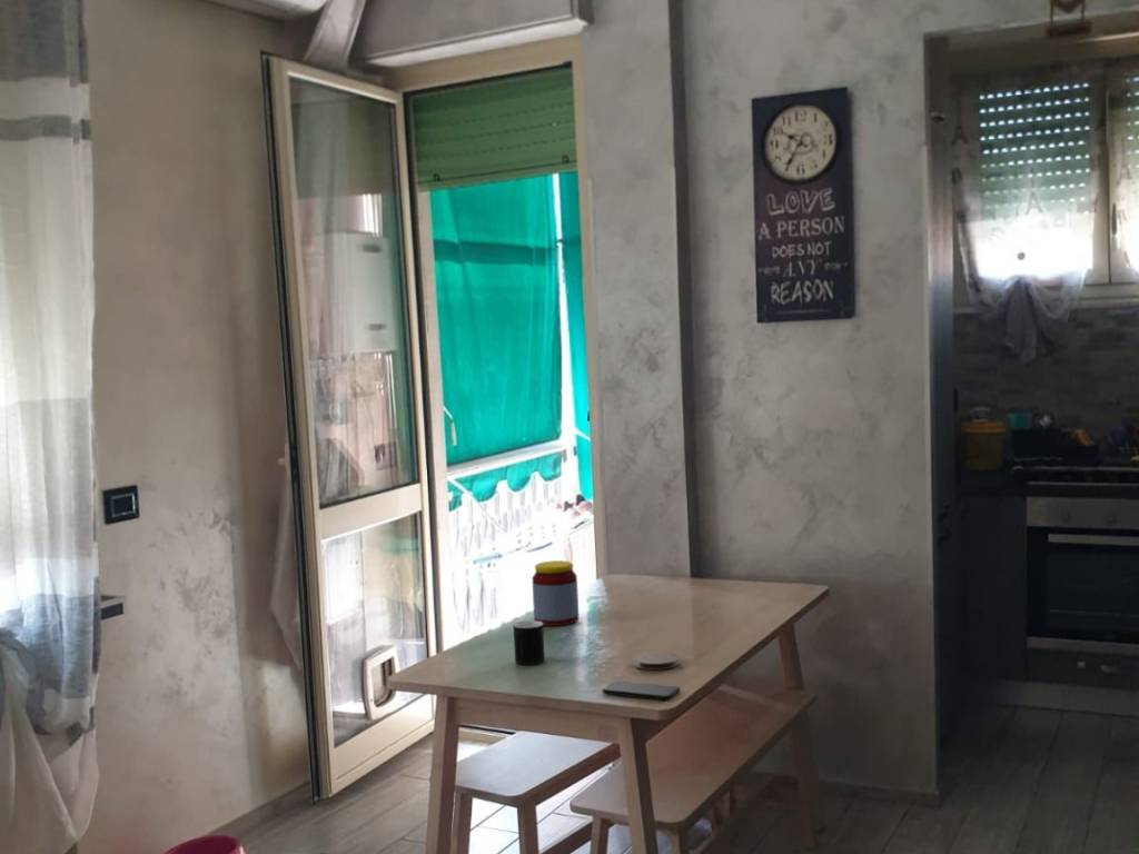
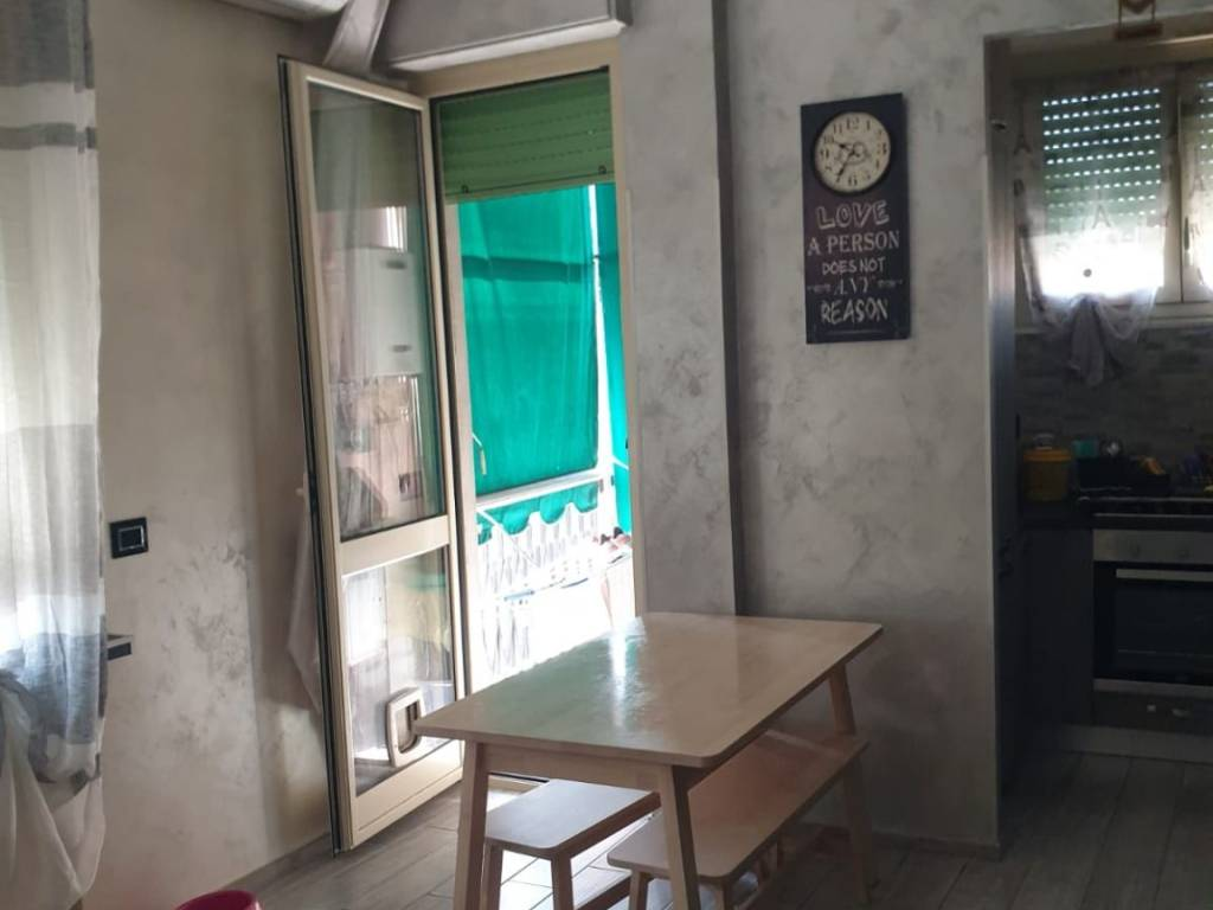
- coaster [633,651,681,671]
- cup [512,619,546,666]
- jar [531,559,580,627]
- smartphone [602,679,681,702]
